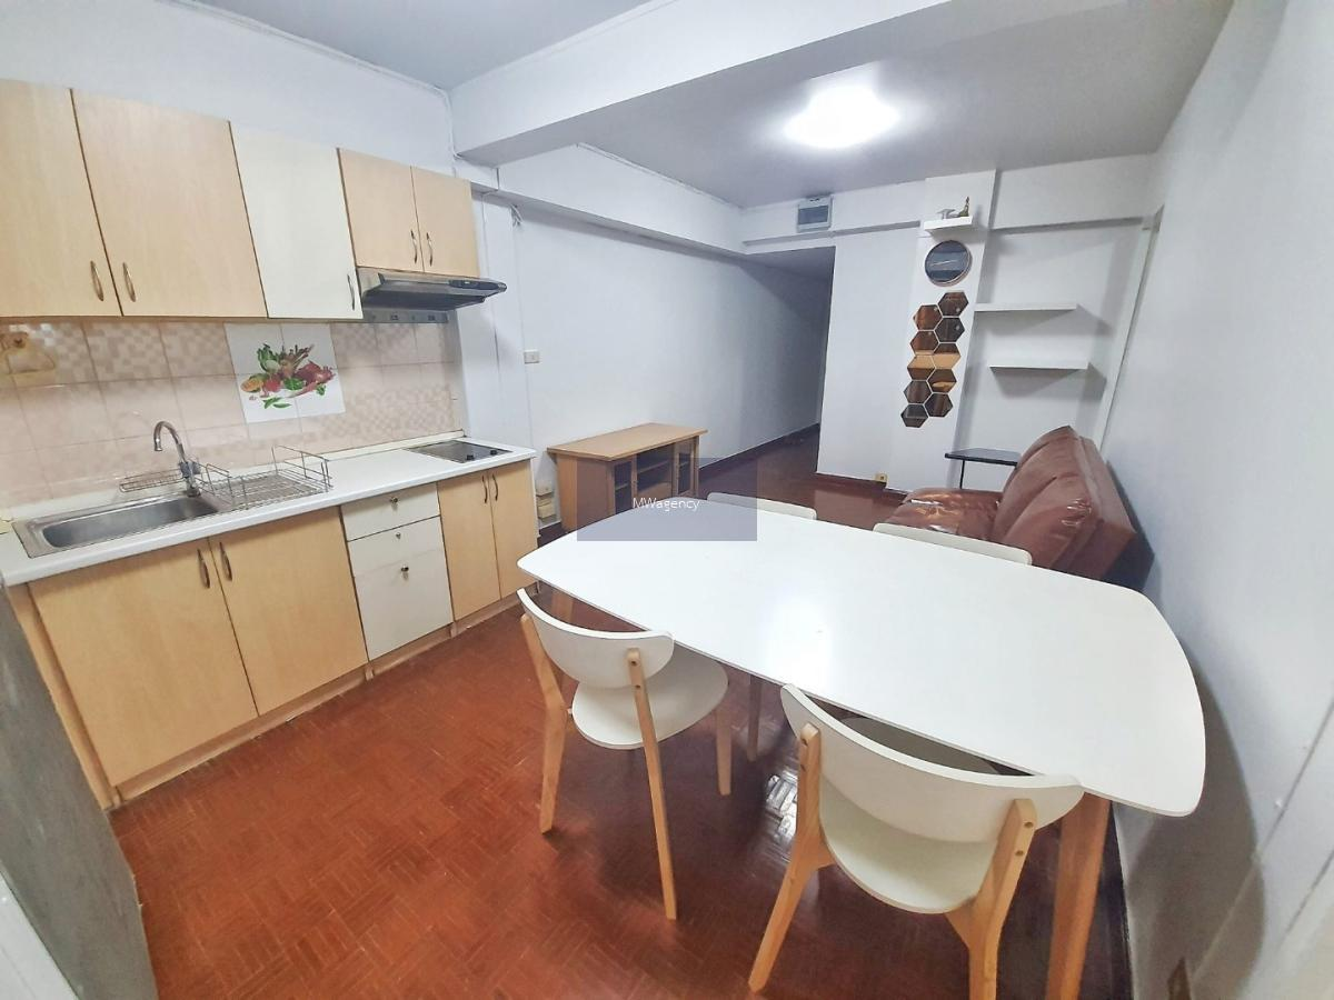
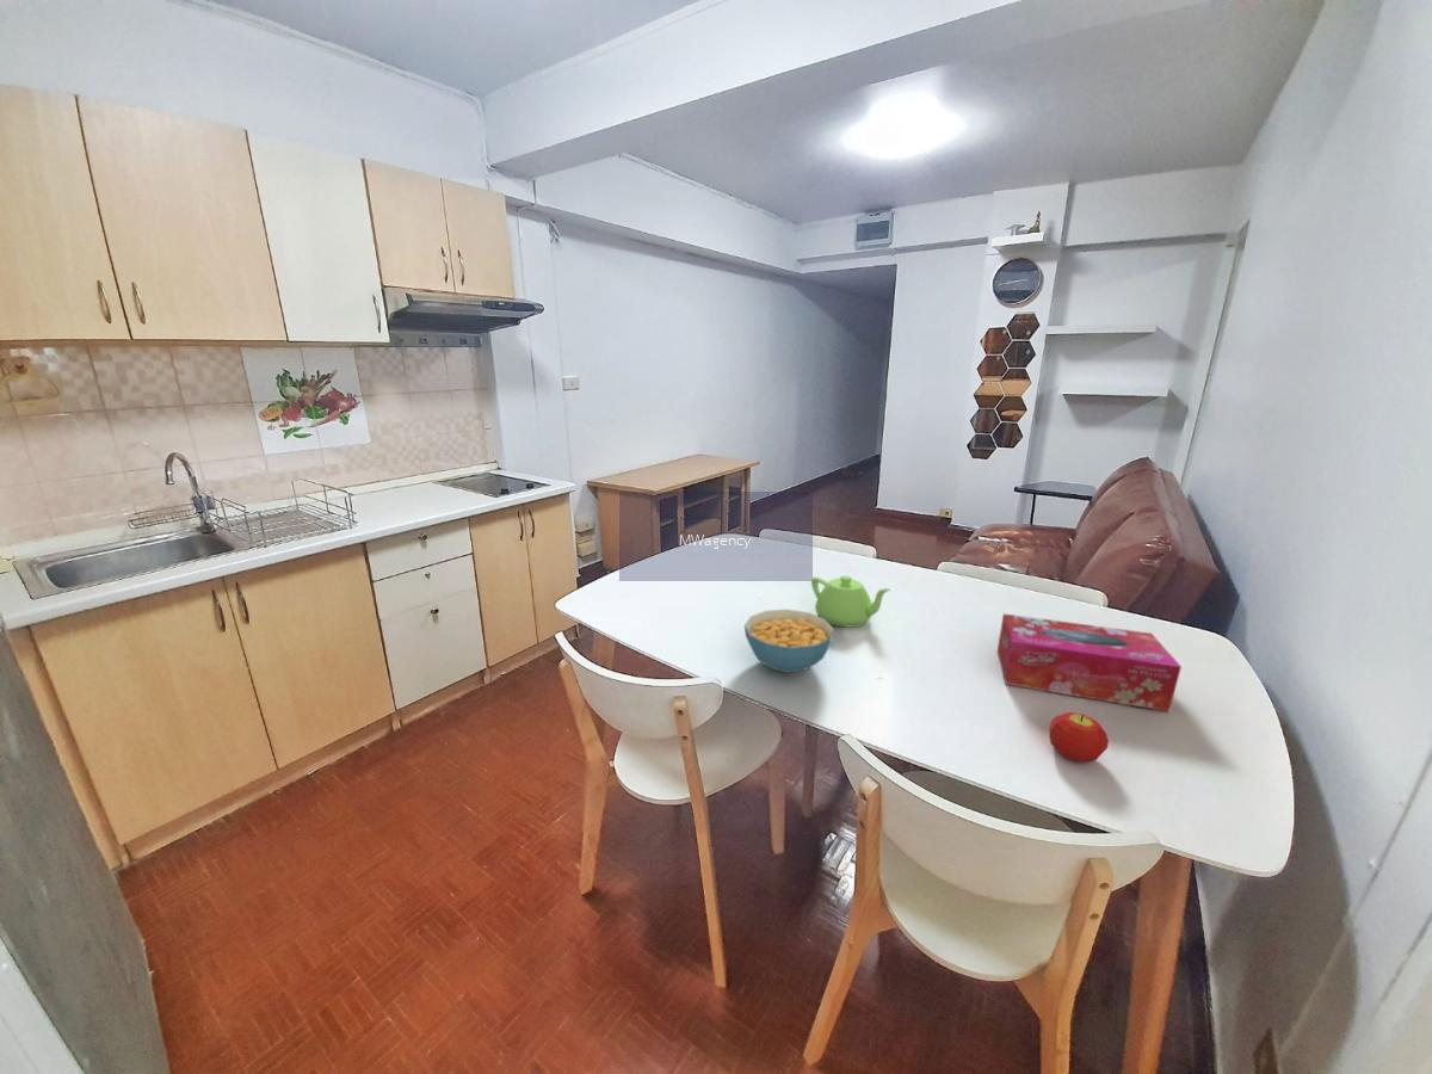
+ cereal bowl [743,609,835,673]
+ fruit [1048,711,1110,763]
+ teapot [810,574,891,628]
+ tissue box [996,612,1183,712]
